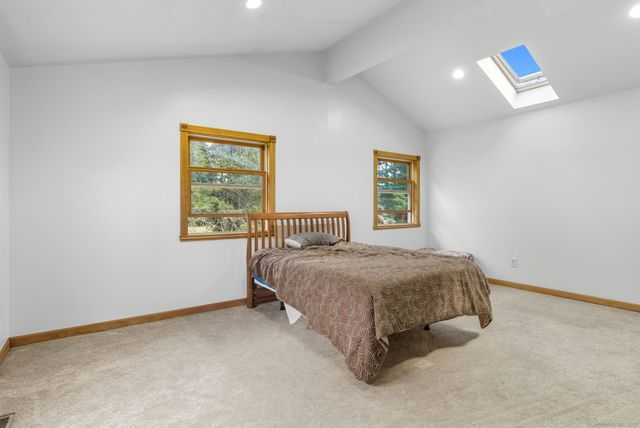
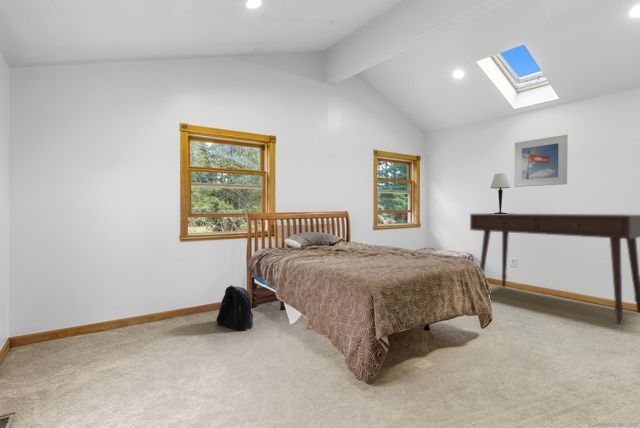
+ backpack [215,284,254,332]
+ table lamp [489,172,512,214]
+ desk [469,212,640,325]
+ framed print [513,134,569,188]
